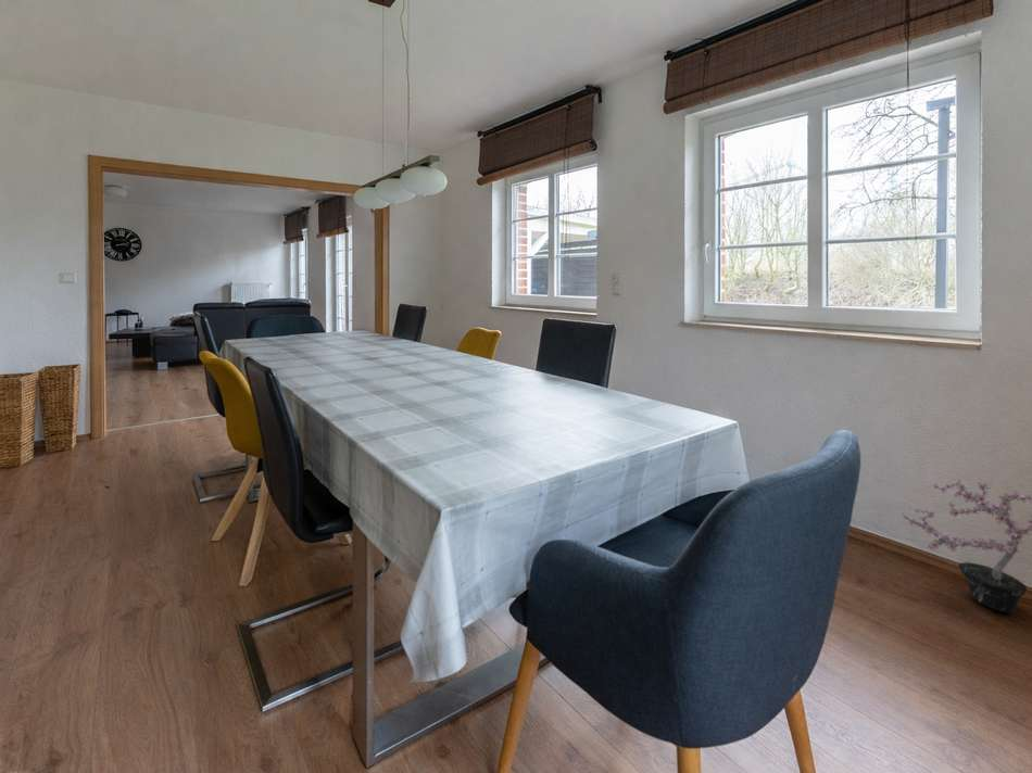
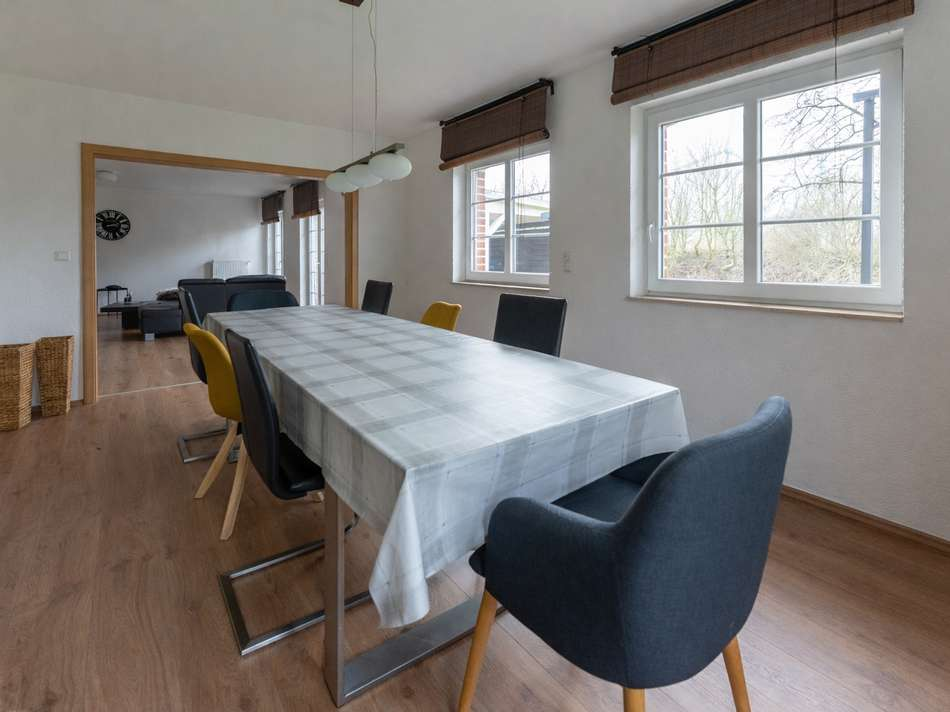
- potted plant [899,478,1032,613]
